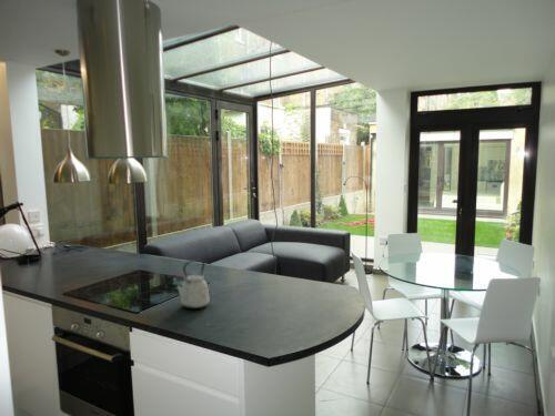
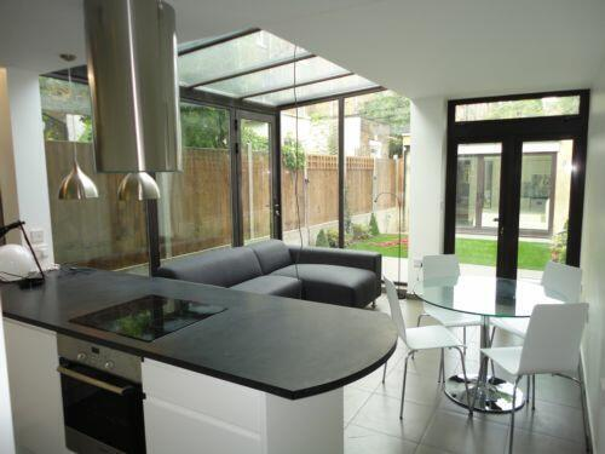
- kettle [174,258,210,310]
